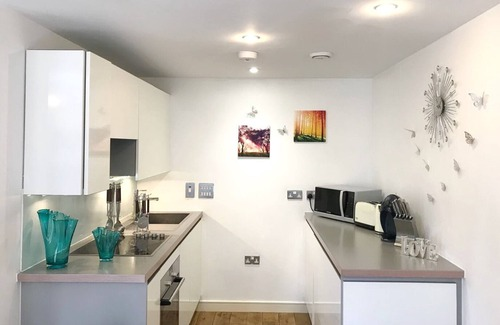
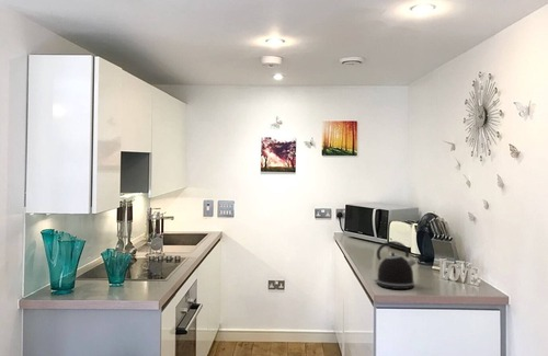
+ kettle [374,240,418,290]
